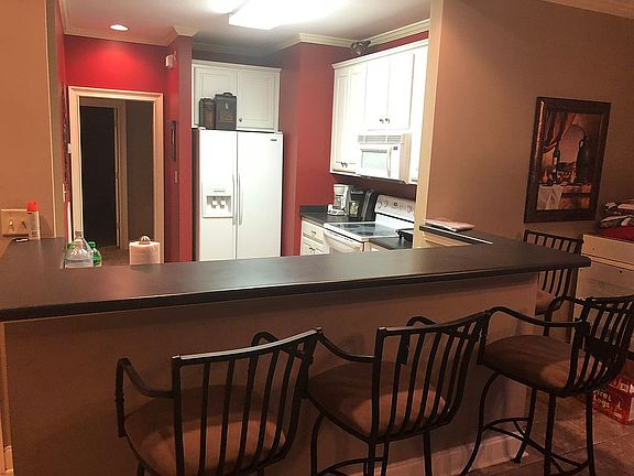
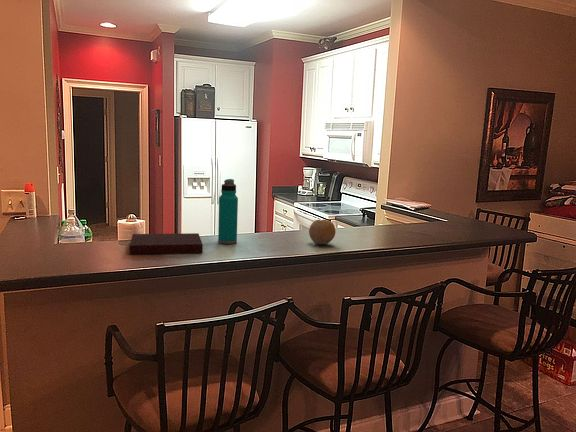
+ water bottle [217,178,239,245]
+ notebook [129,232,204,255]
+ fruit [308,219,336,245]
